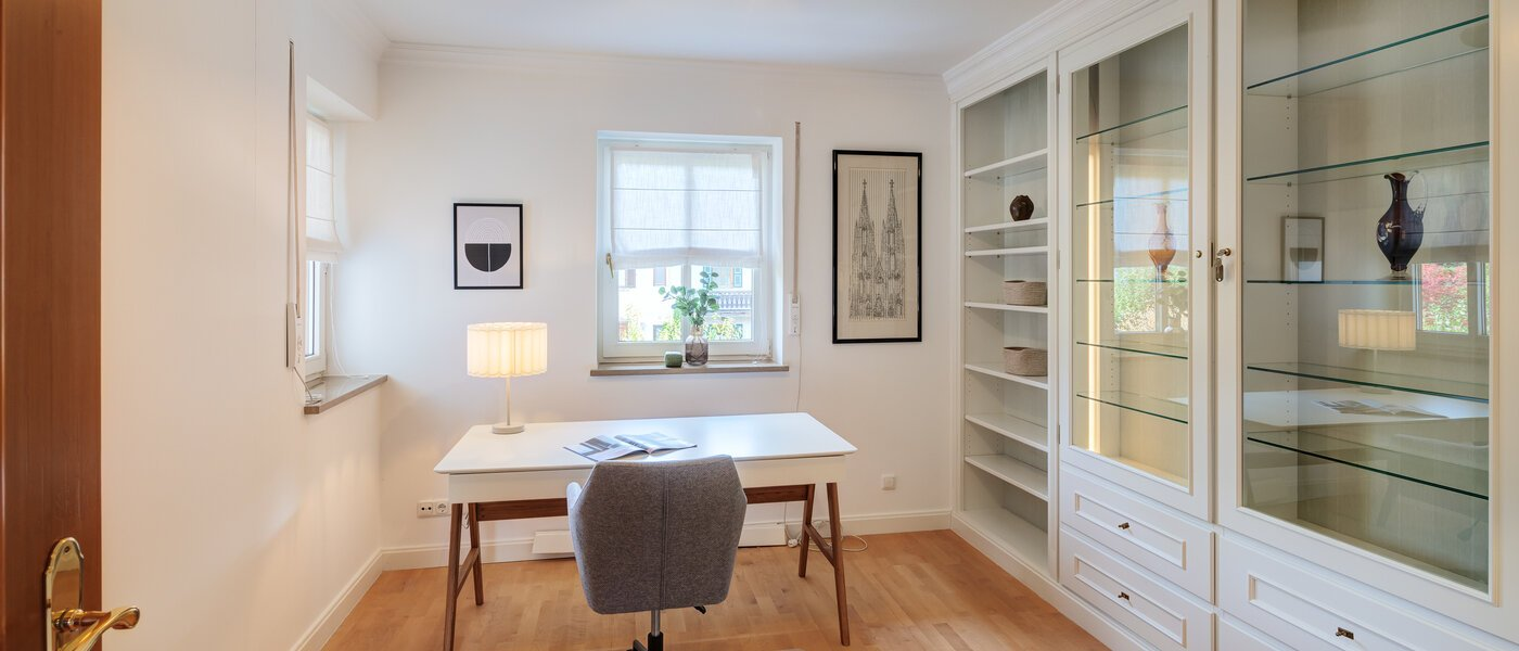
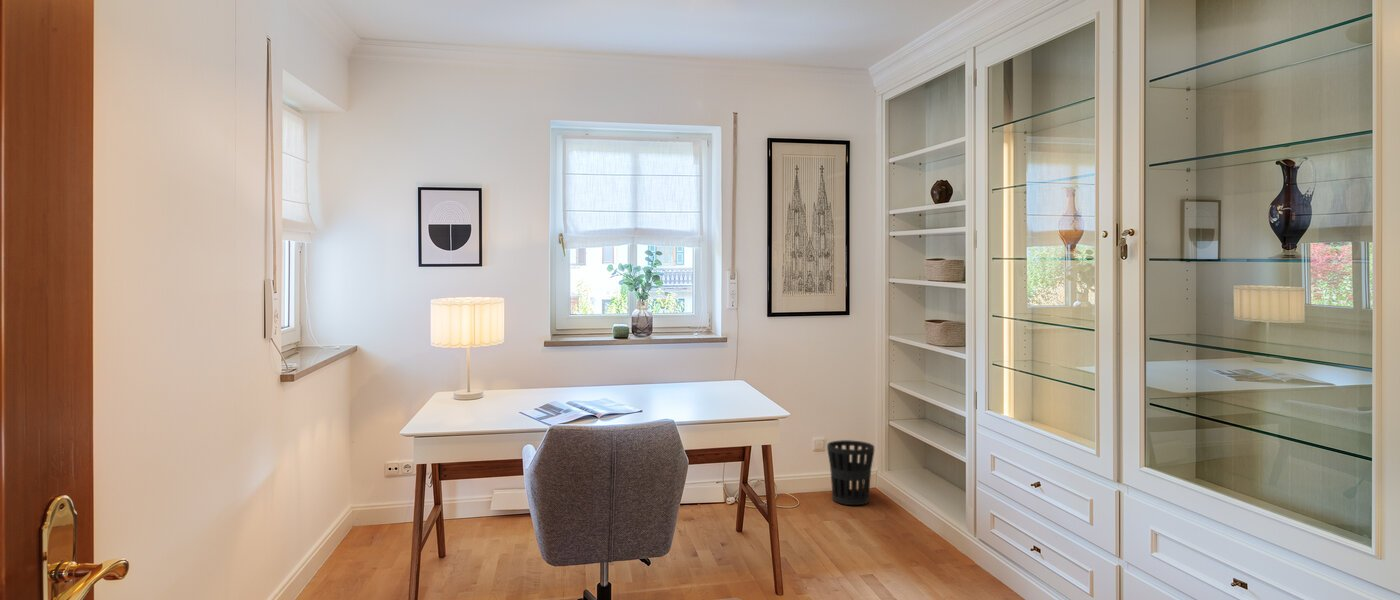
+ wastebasket [826,439,875,506]
